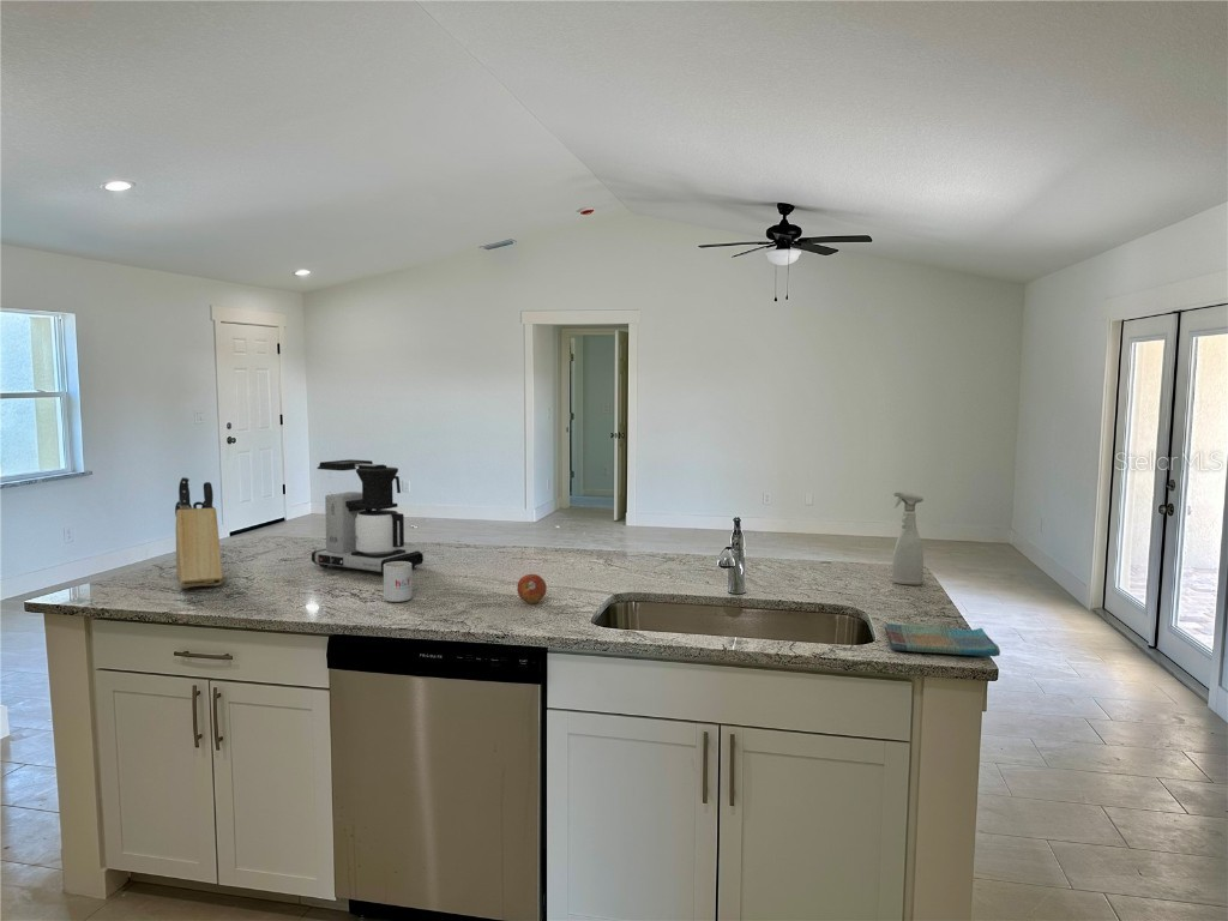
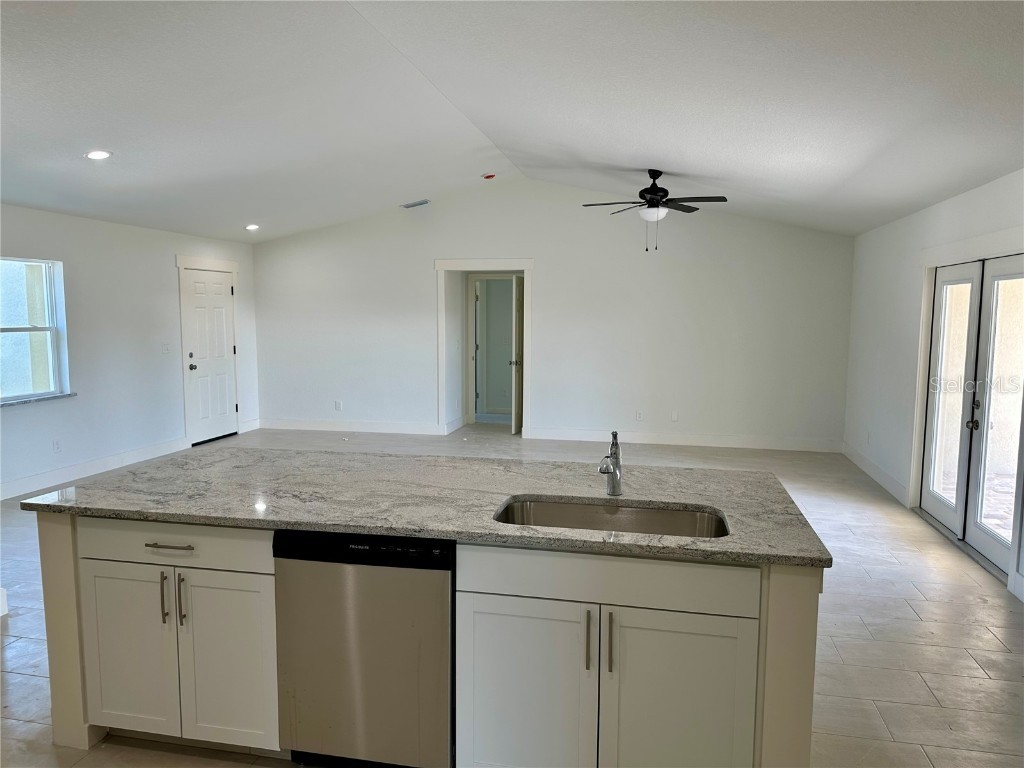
- spray bottle [891,490,925,586]
- fruit [516,573,548,604]
- dish towel [884,622,1001,657]
- coffee maker [311,458,425,577]
- mug [383,561,414,603]
- knife block [174,476,224,590]
